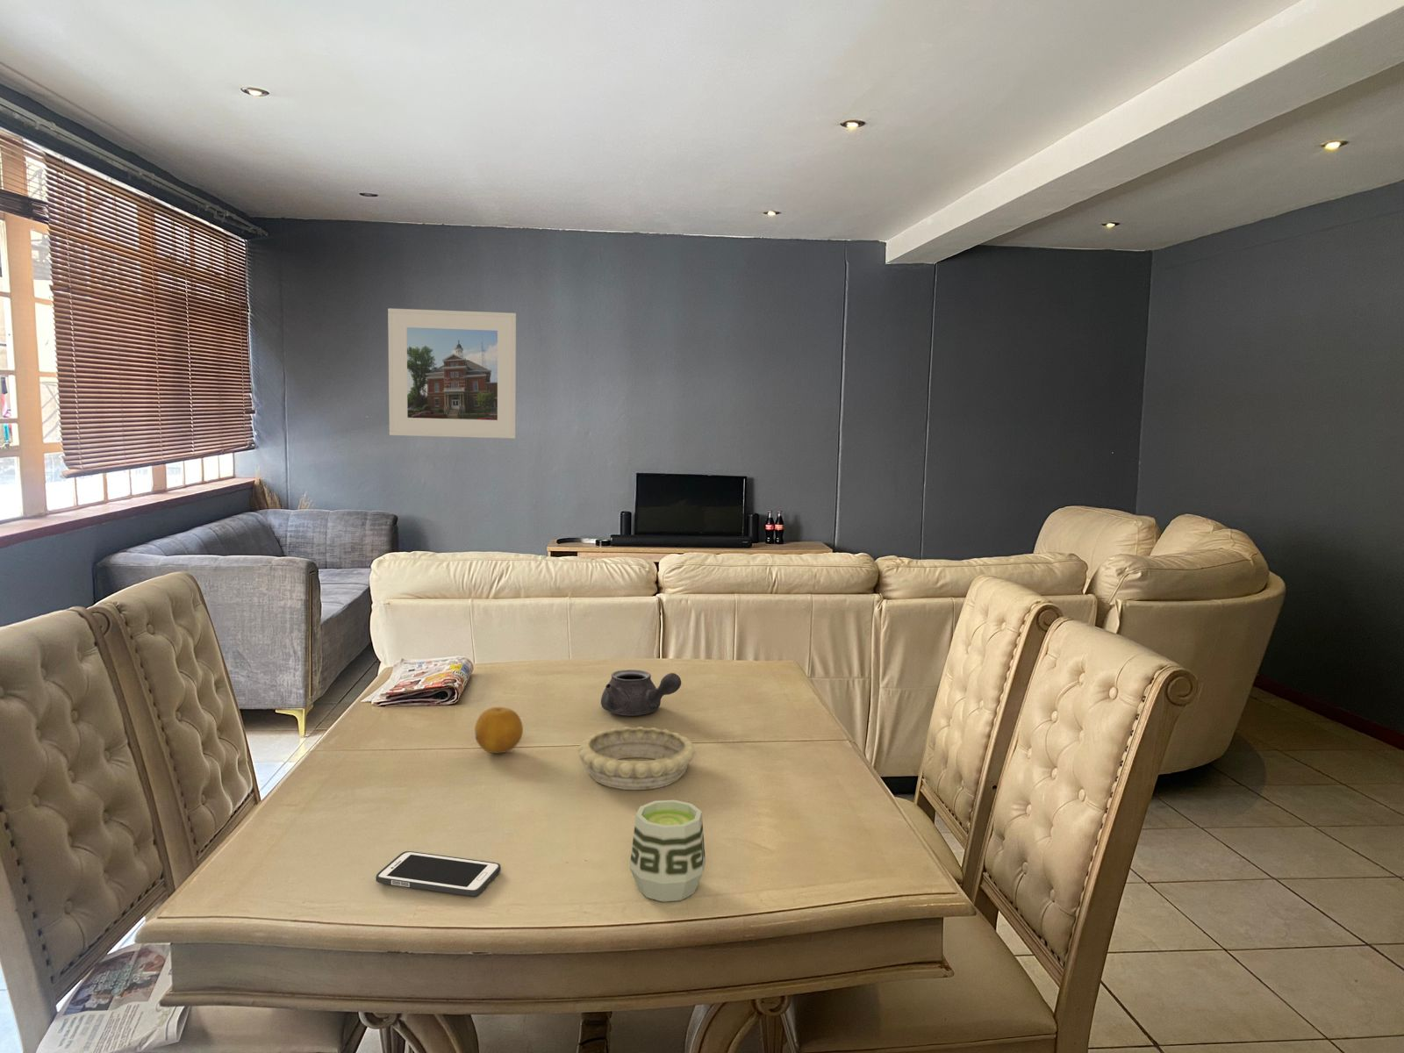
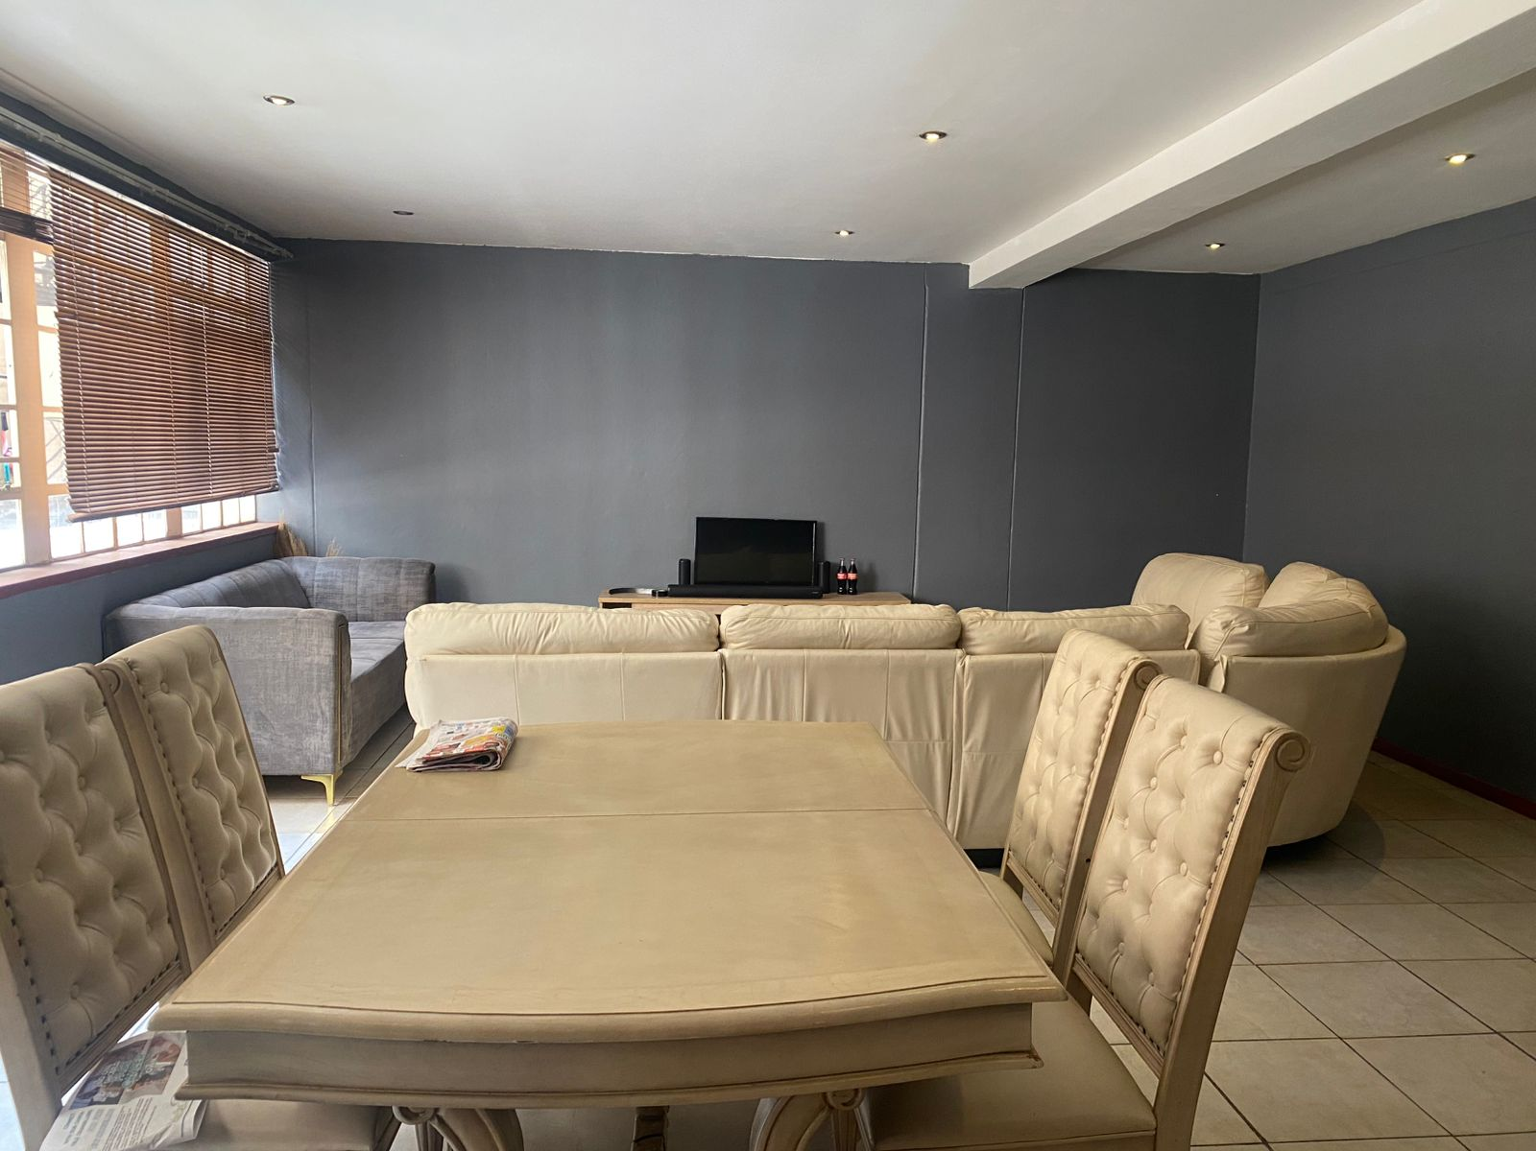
- cell phone [375,851,501,897]
- decorative bowl [577,726,695,791]
- fruit [474,707,524,753]
- teapot [600,669,682,717]
- cup [628,800,706,903]
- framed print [387,307,517,439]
